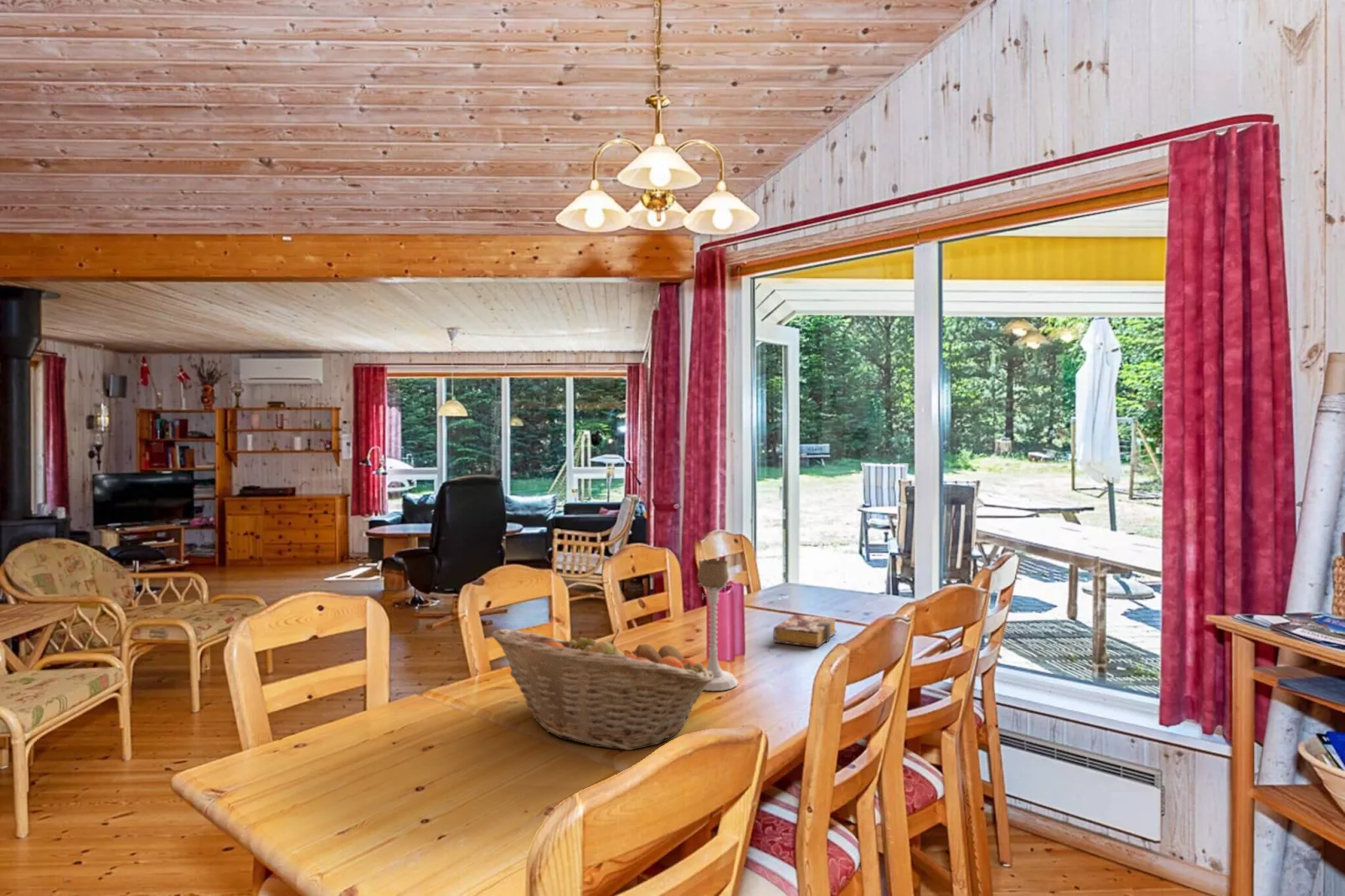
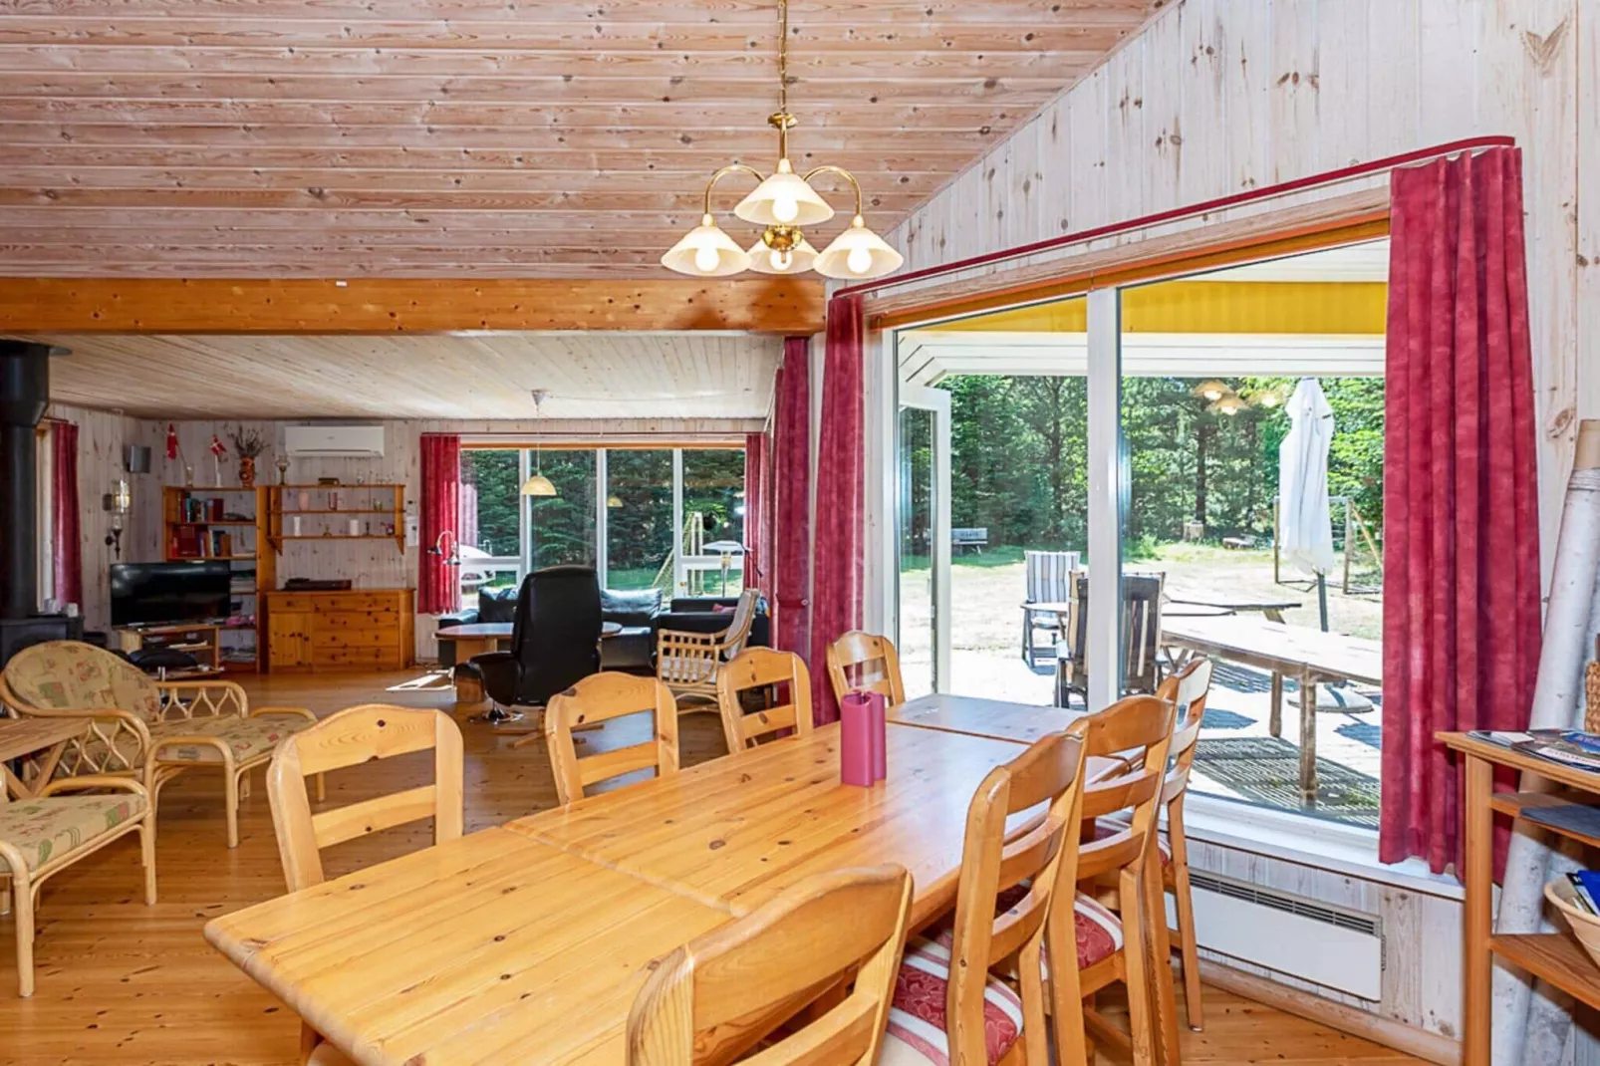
- book [772,614,837,648]
- fruit basket [490,628,714,751]
- candle holder [697,559,739,692]
